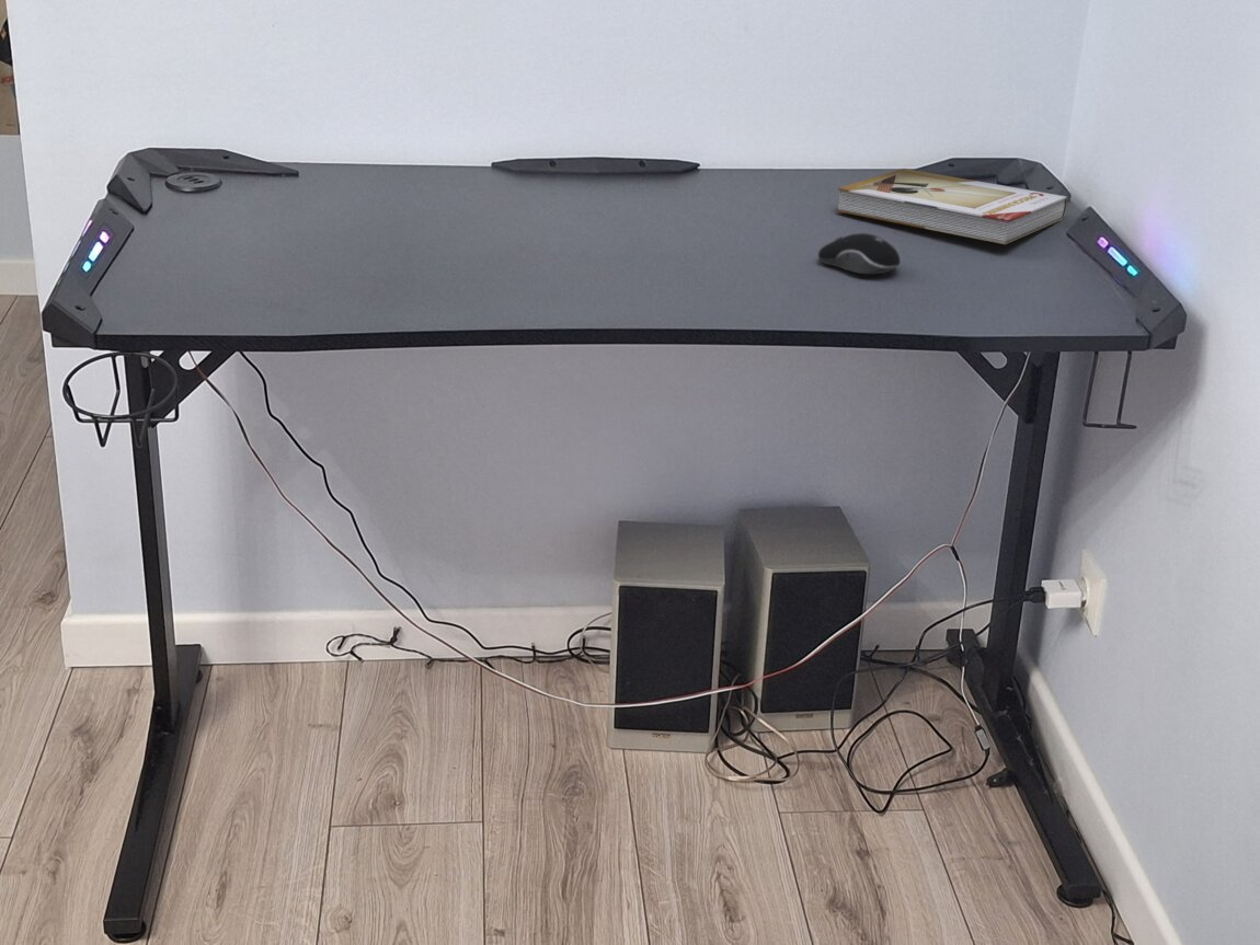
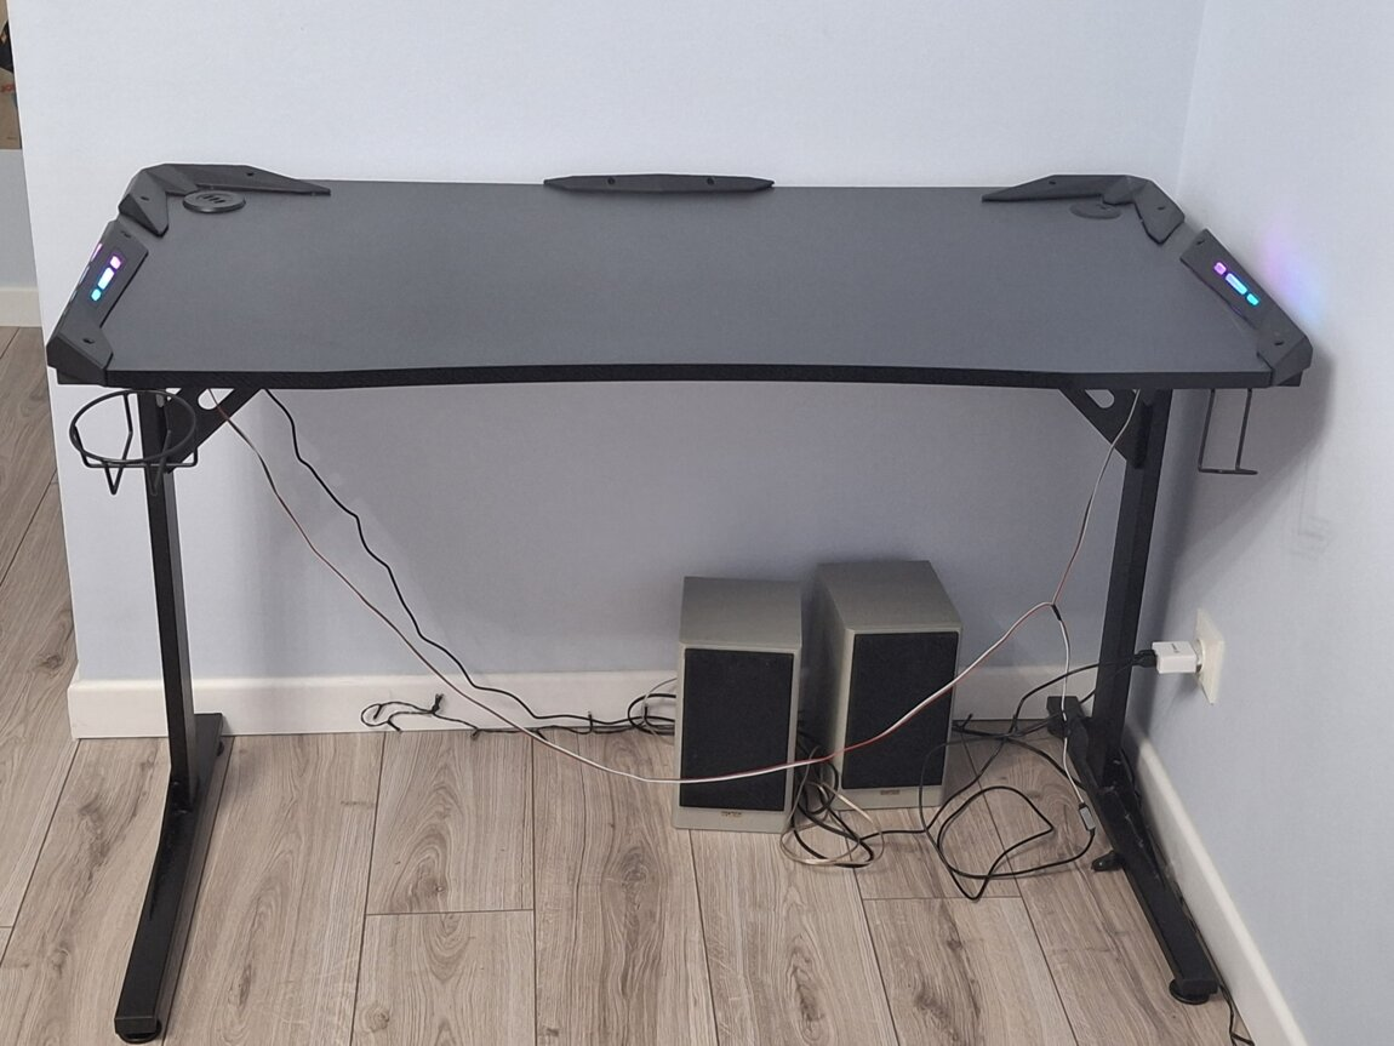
- computer mouse [817,232,902,275]
- book [835,168,1068,245]
